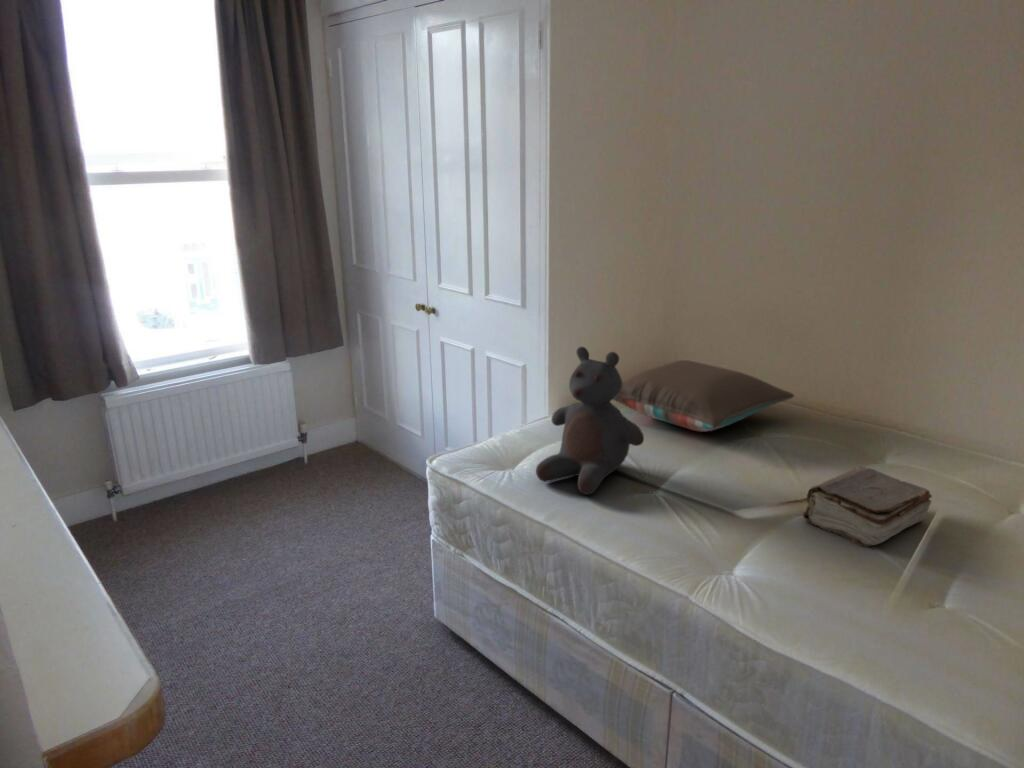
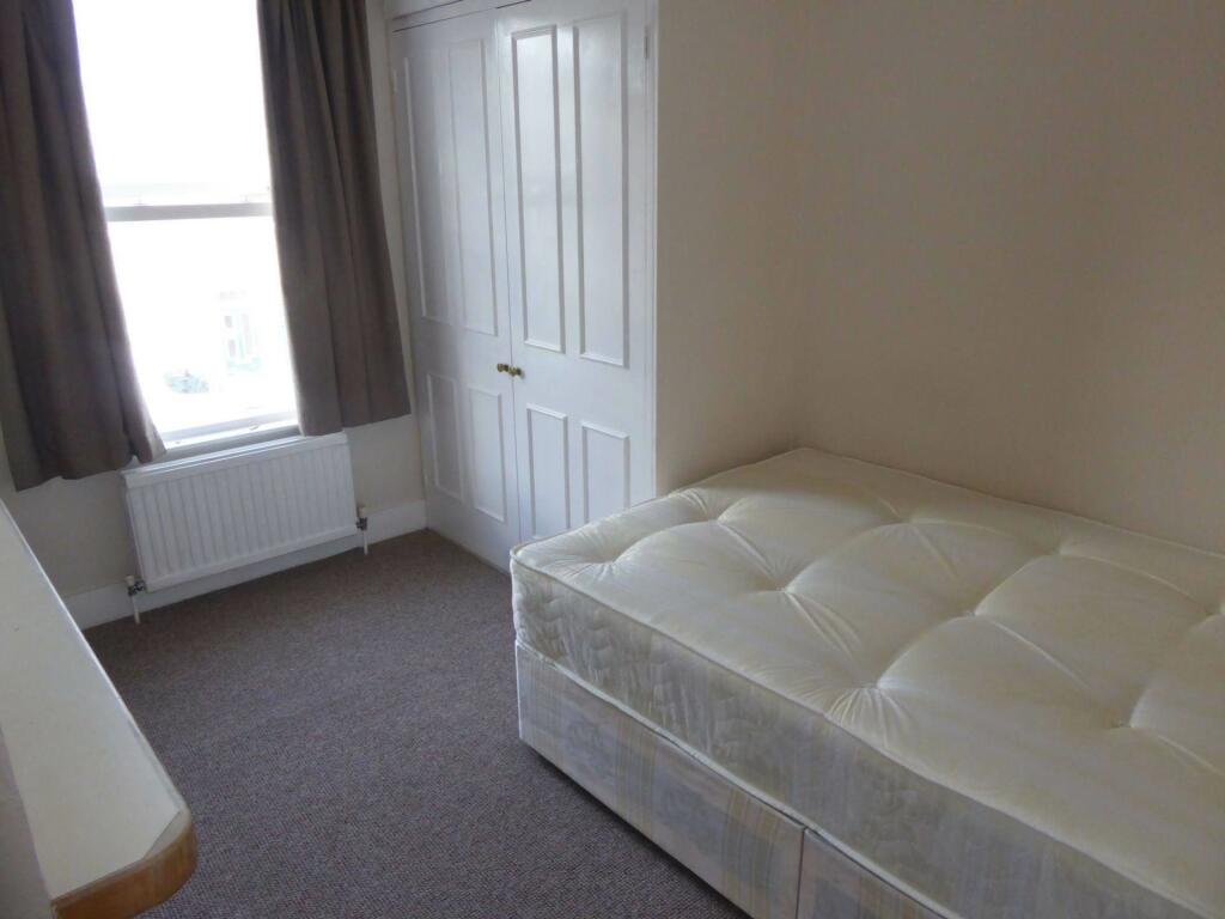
- teddy bear [535,346,645,496]
- pillow [612,359,795,433]
- book [802,466,933,548]
